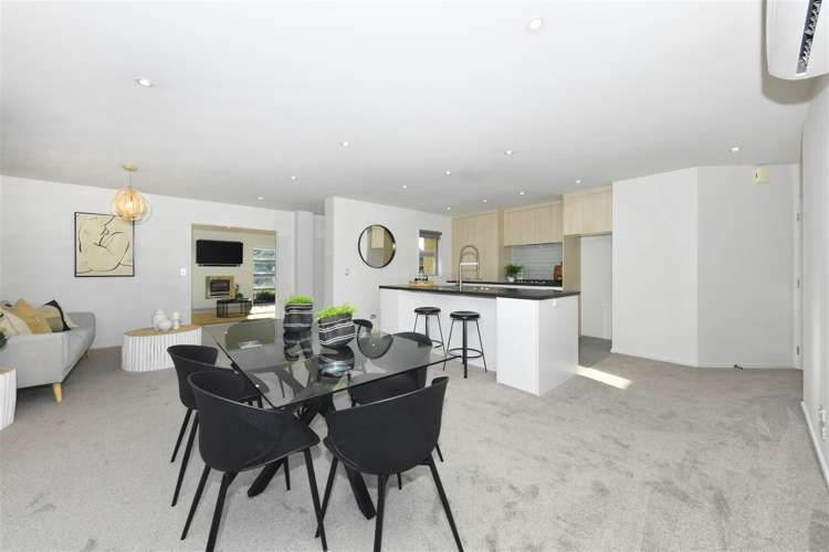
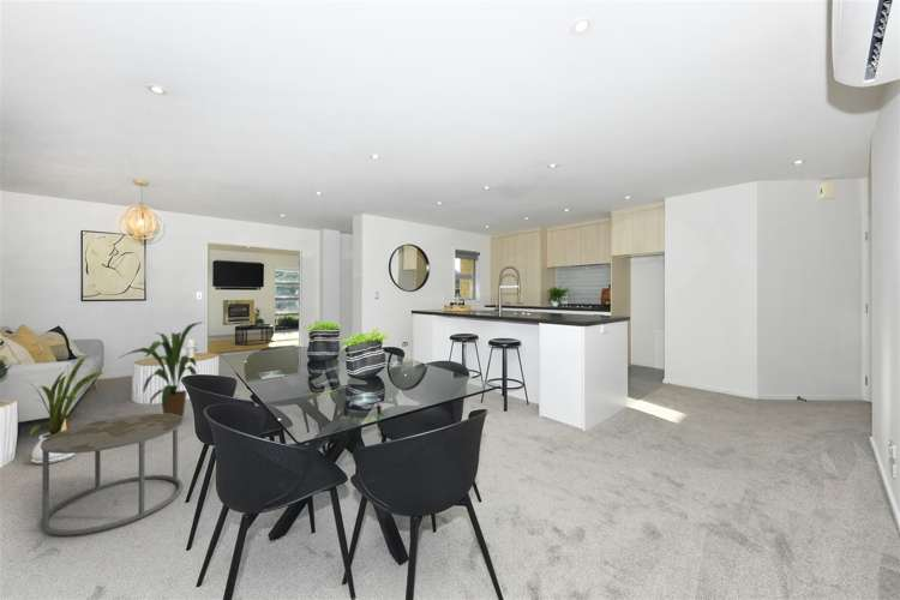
+ side table [38,413,184,536]
+ house plant [116,320,204,419]
+ house plant [23,355,104,466]
